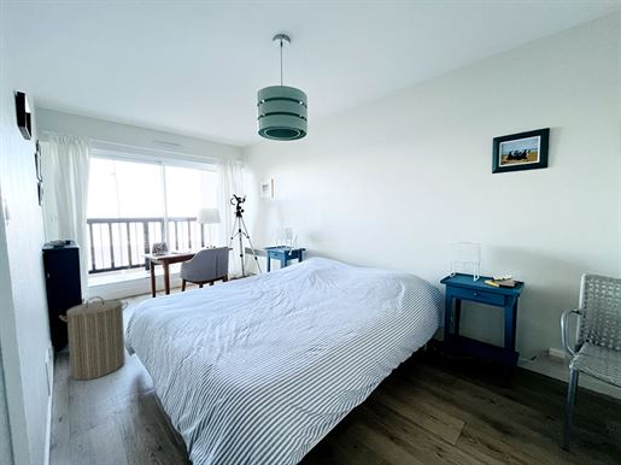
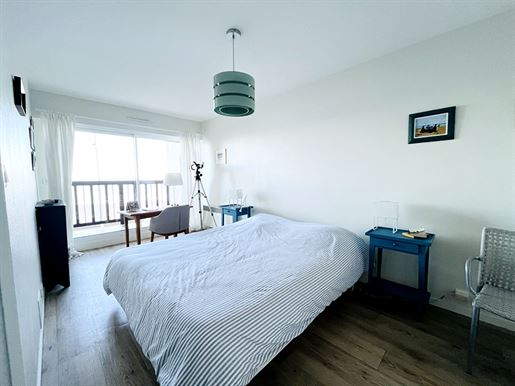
- laundry hamper [58,295,129,381]
